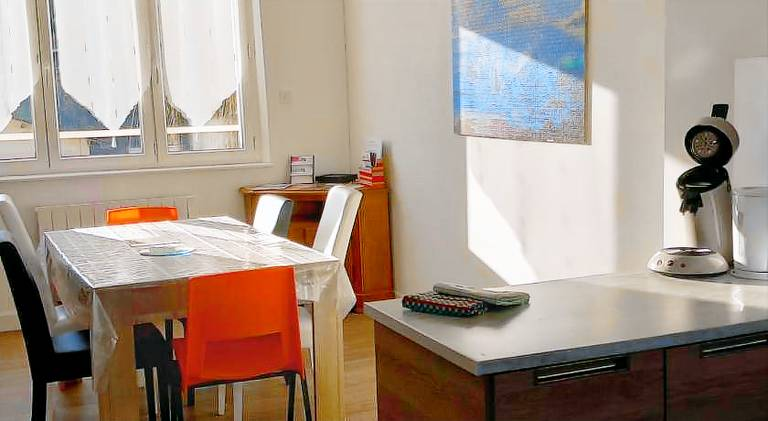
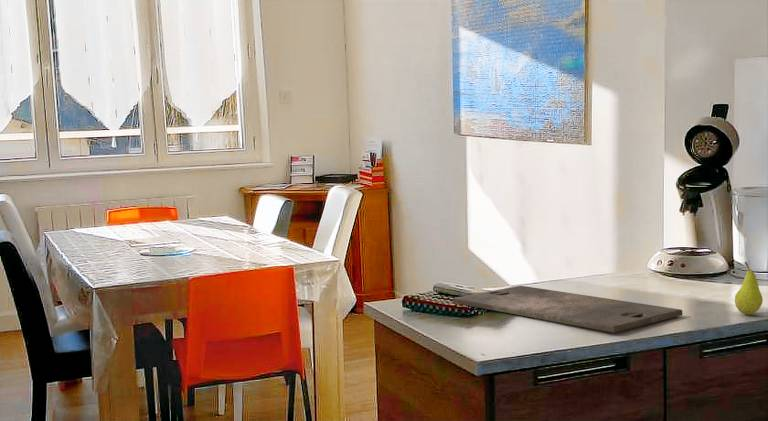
+ fruit [734,261,764,316]
+ cutting board [452,285,683,333]
